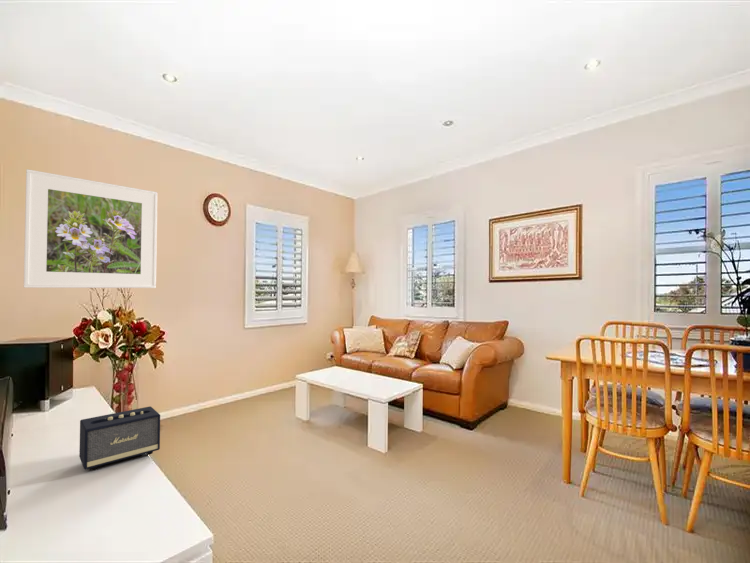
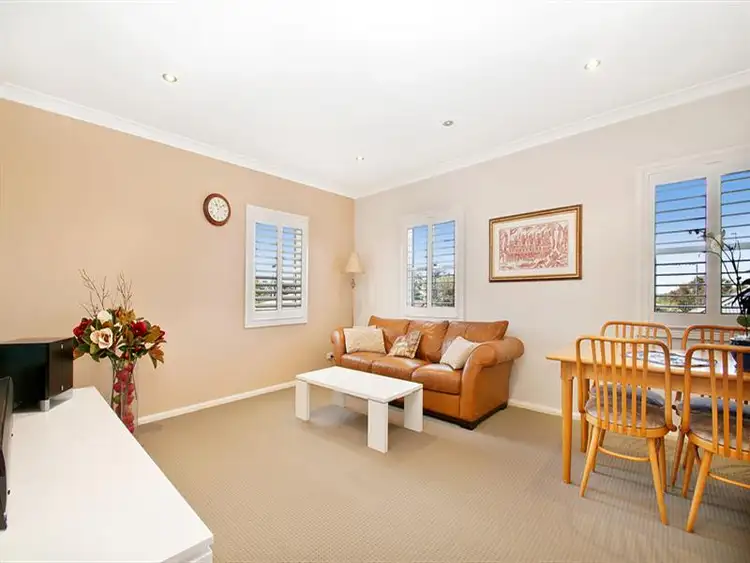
- speaker [78,405,161,471]
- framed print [23,168,158,289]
